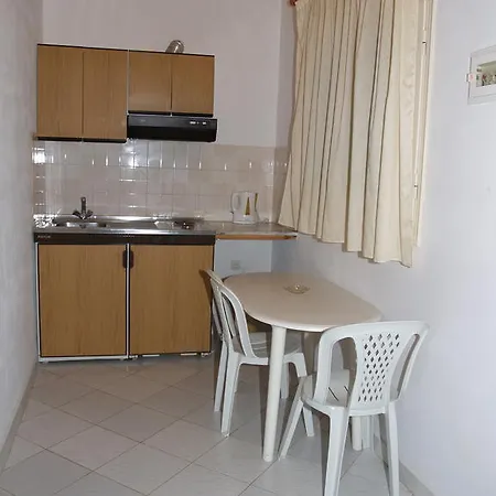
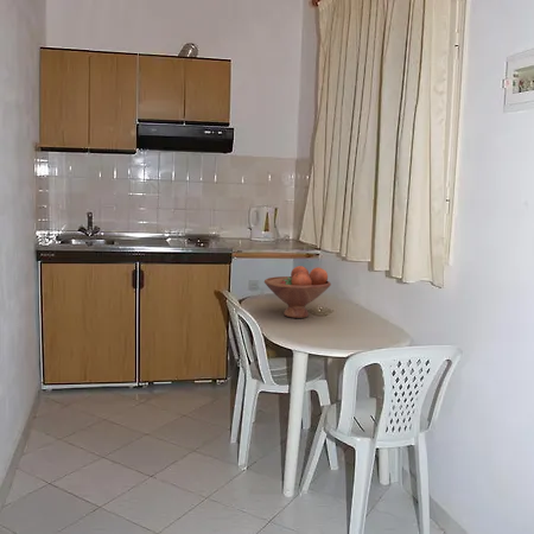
+ fruit bowl [263,265,332,319]
